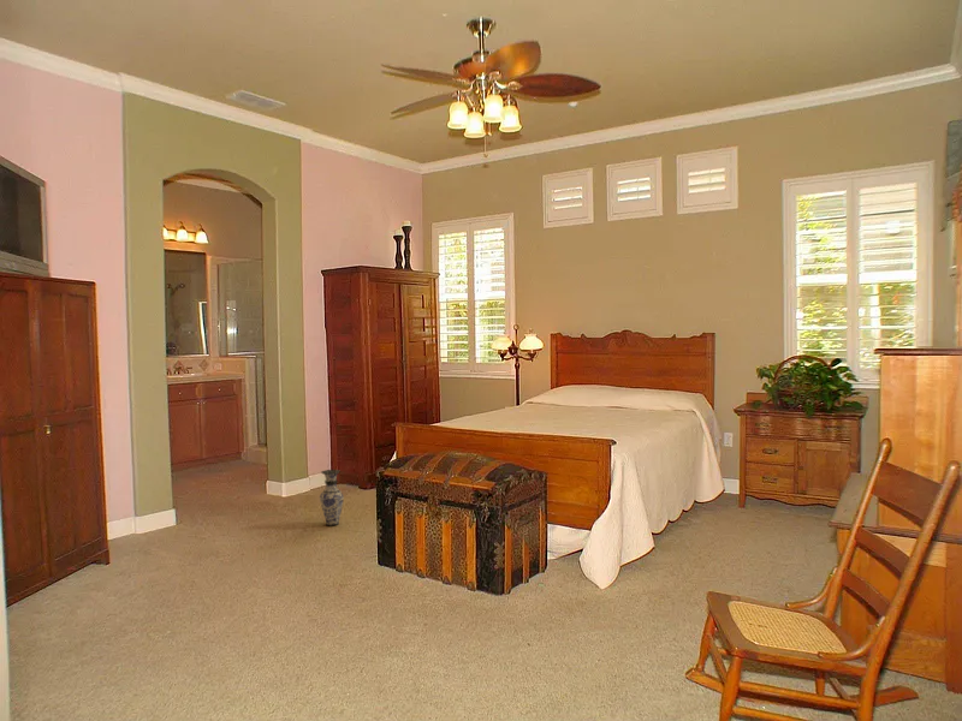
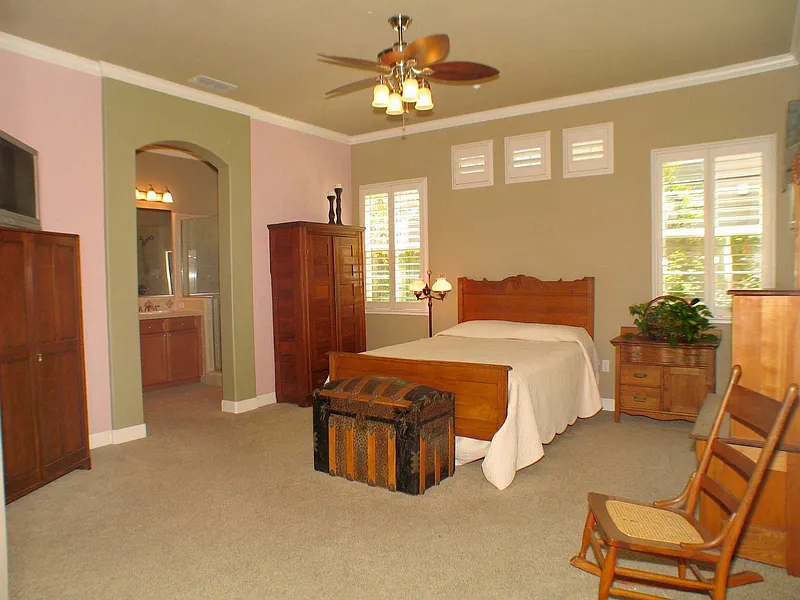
- vase [319,469,345,528]
